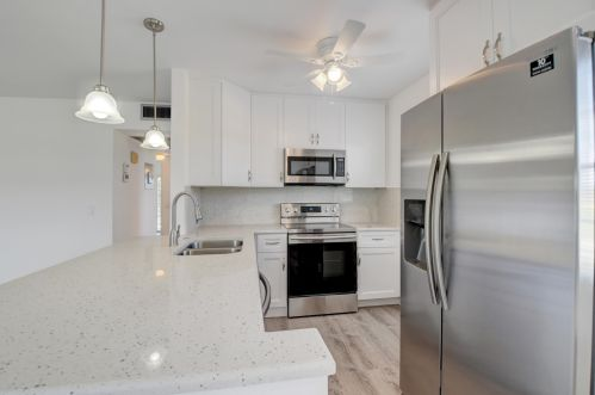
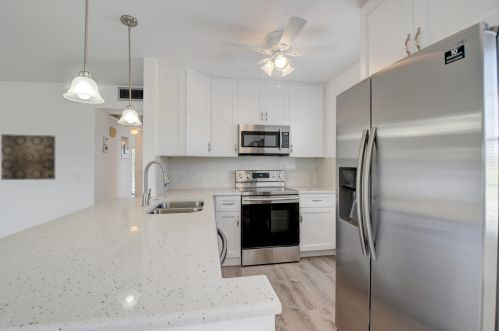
+ wall art [0,133,56,181]
